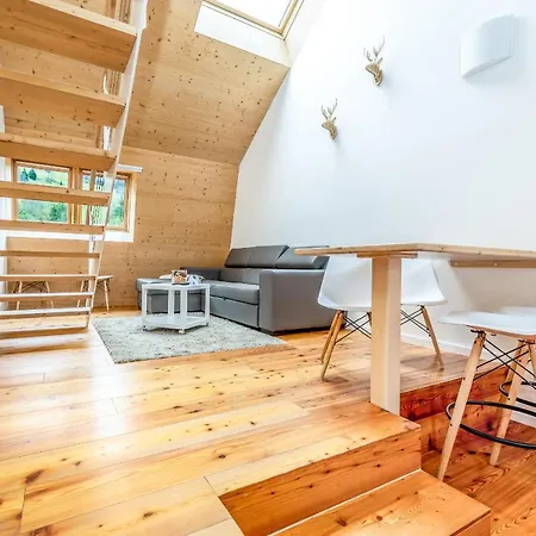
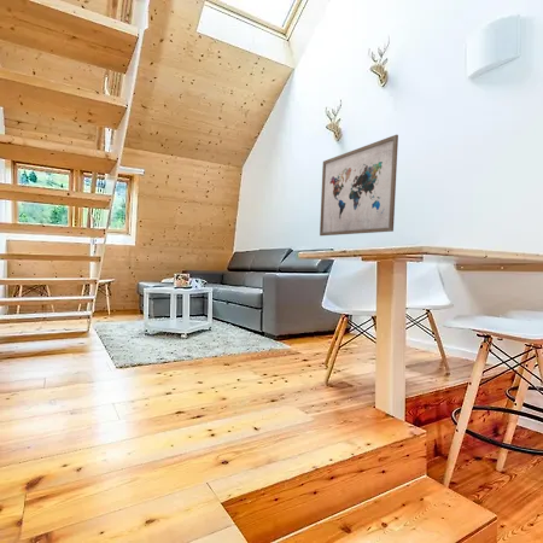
+ wall art [319,134,399,237]
